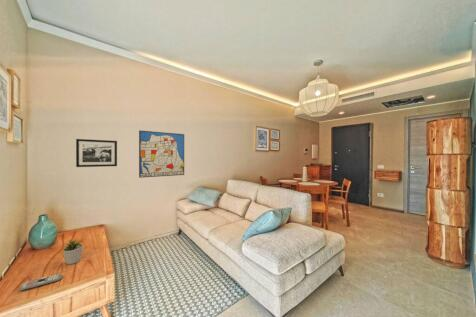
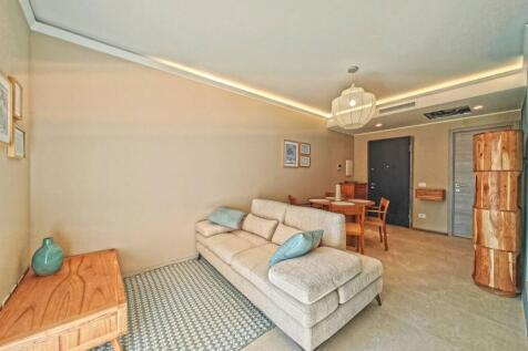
- potted plant [60,238,84,265]
- picture frame [75,138,118,168]
- wall art [138,130,185,179]
- remote control [19,273,63,292]
